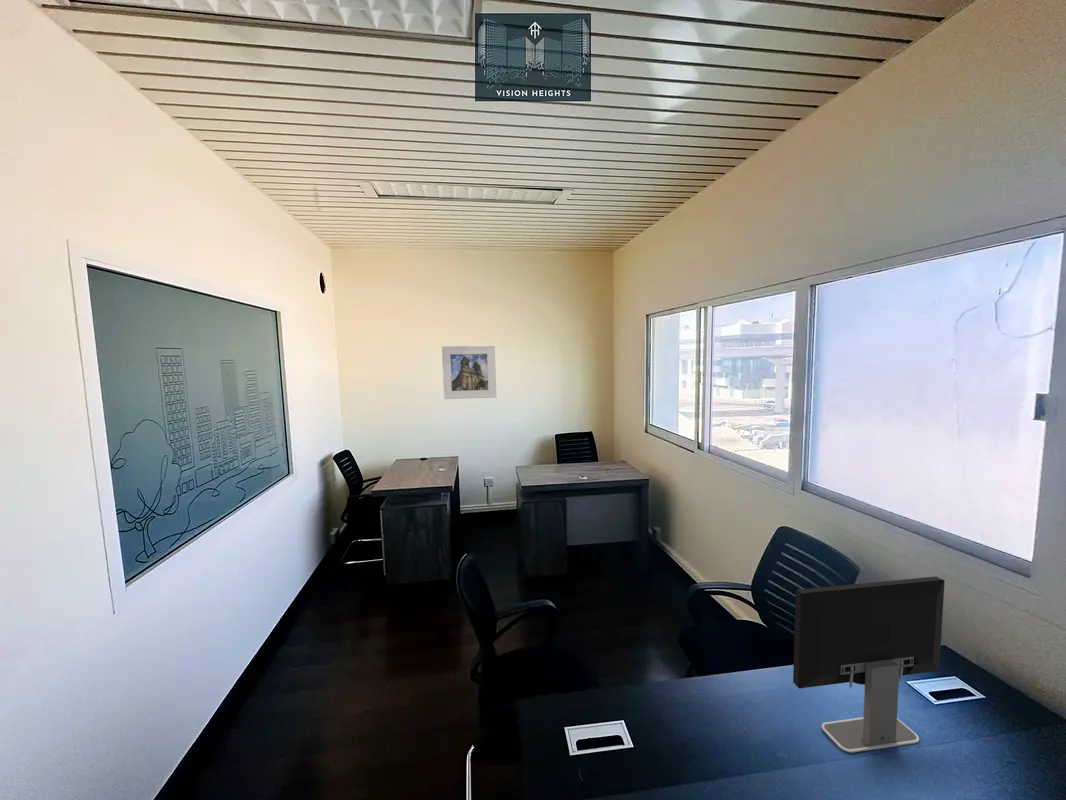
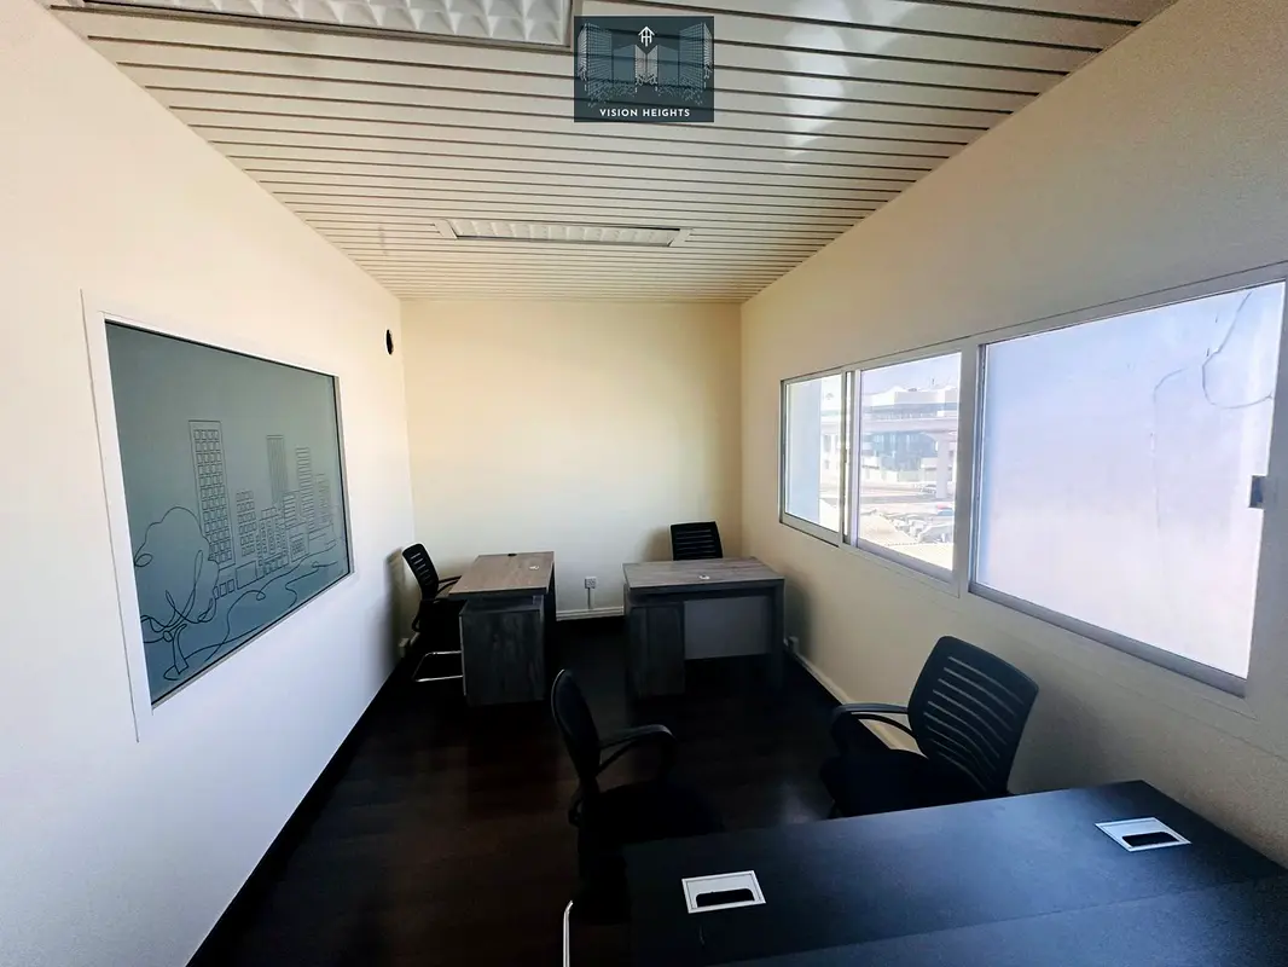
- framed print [441,345,497,400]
- computer monitor [792,576,945,753]
